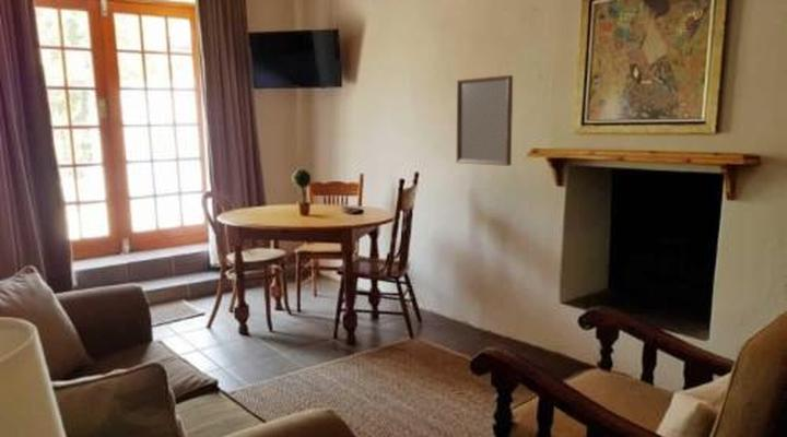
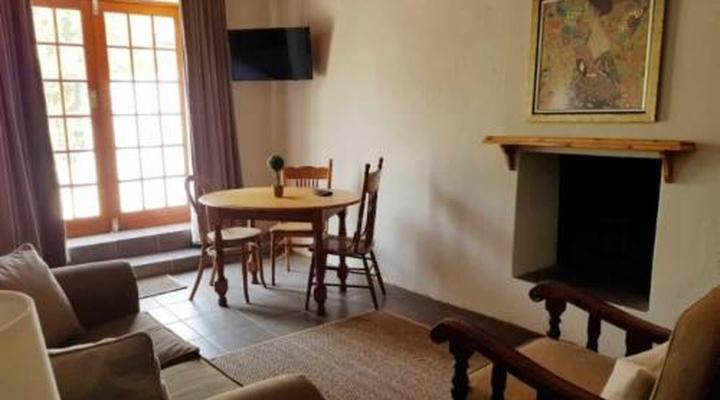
- home mirror [456,74,514,167]
